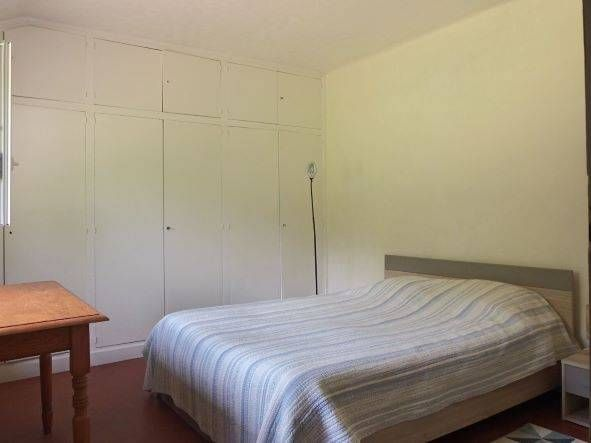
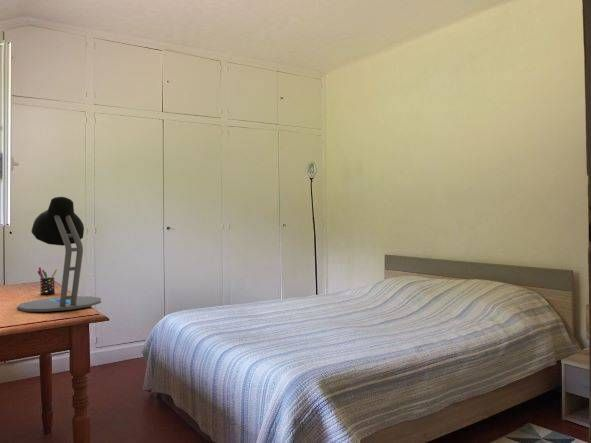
+ pen holder [37,266,58,296]
+ desk lamp [16,196,102,313]
